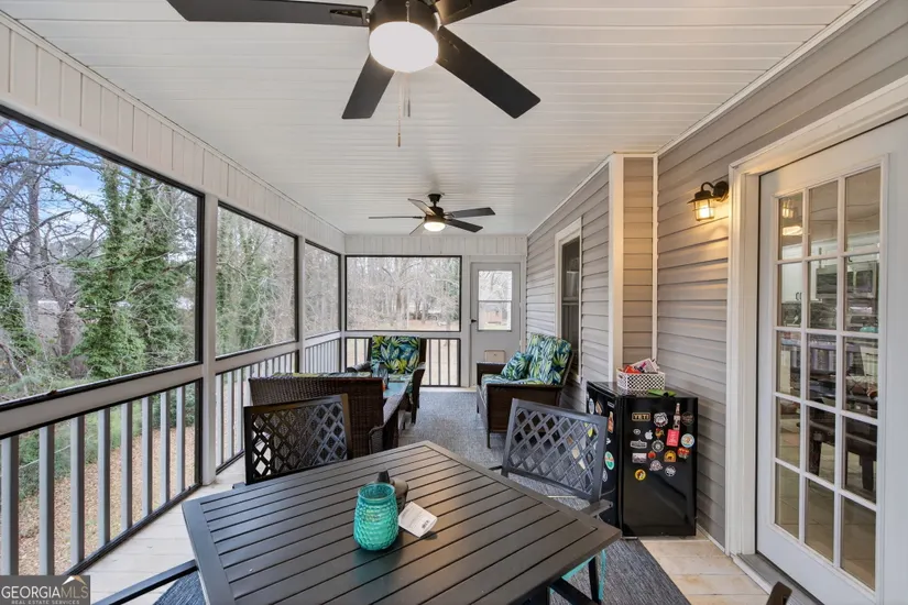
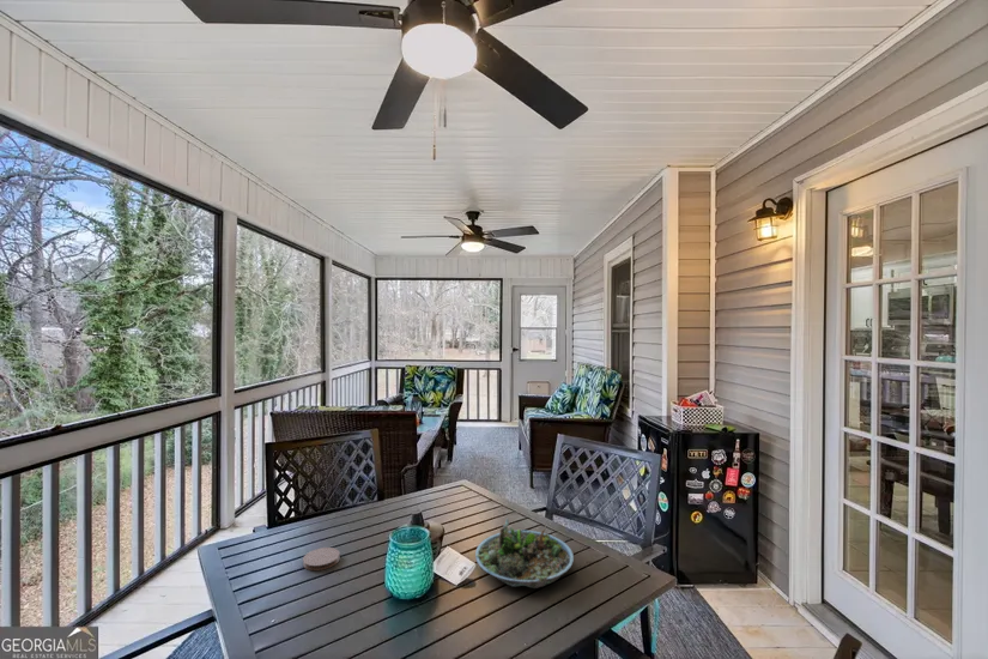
+ succulent planter [474,518,575,590]
+ coaster [302,546,341,572]
